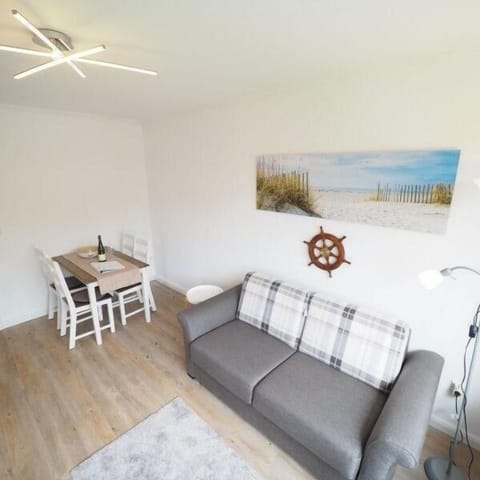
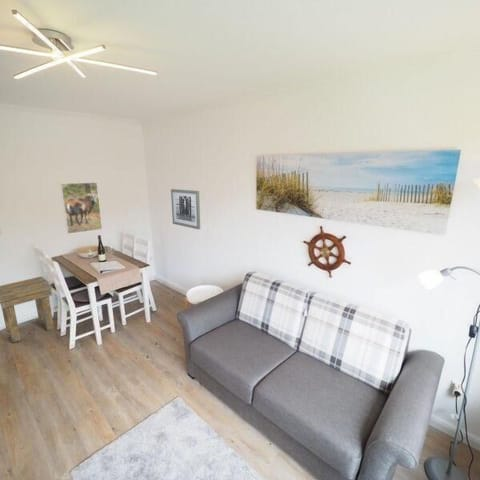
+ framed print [59,181,103,235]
+ wall art [170,188,201,230]
+ side table [0,275,55,344]
